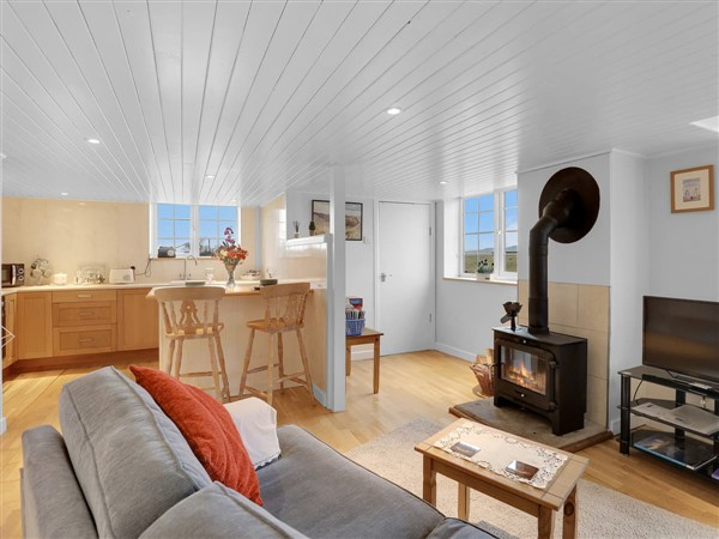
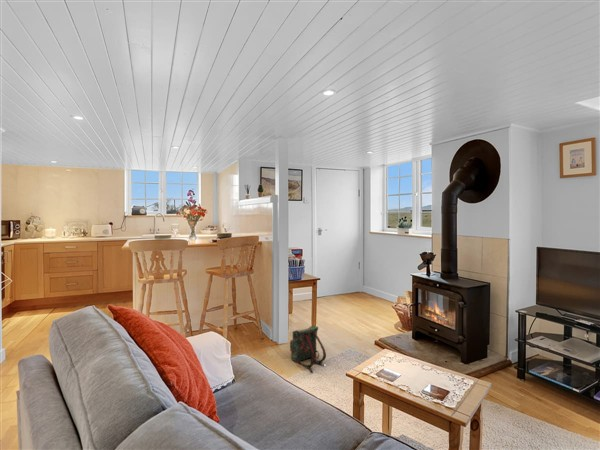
+ backpack [289,325,327,374]
